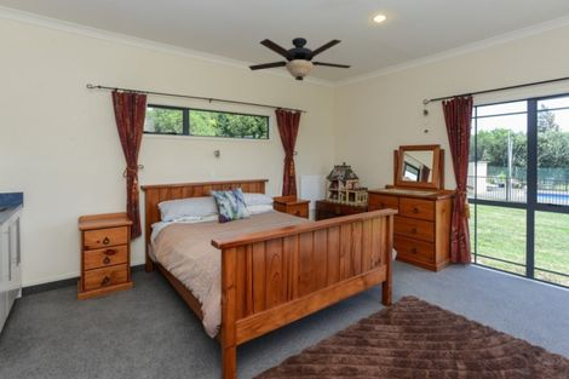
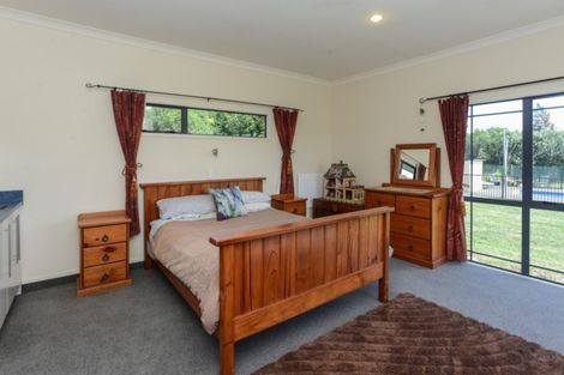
- ceiling fan [247,36,352,81]
